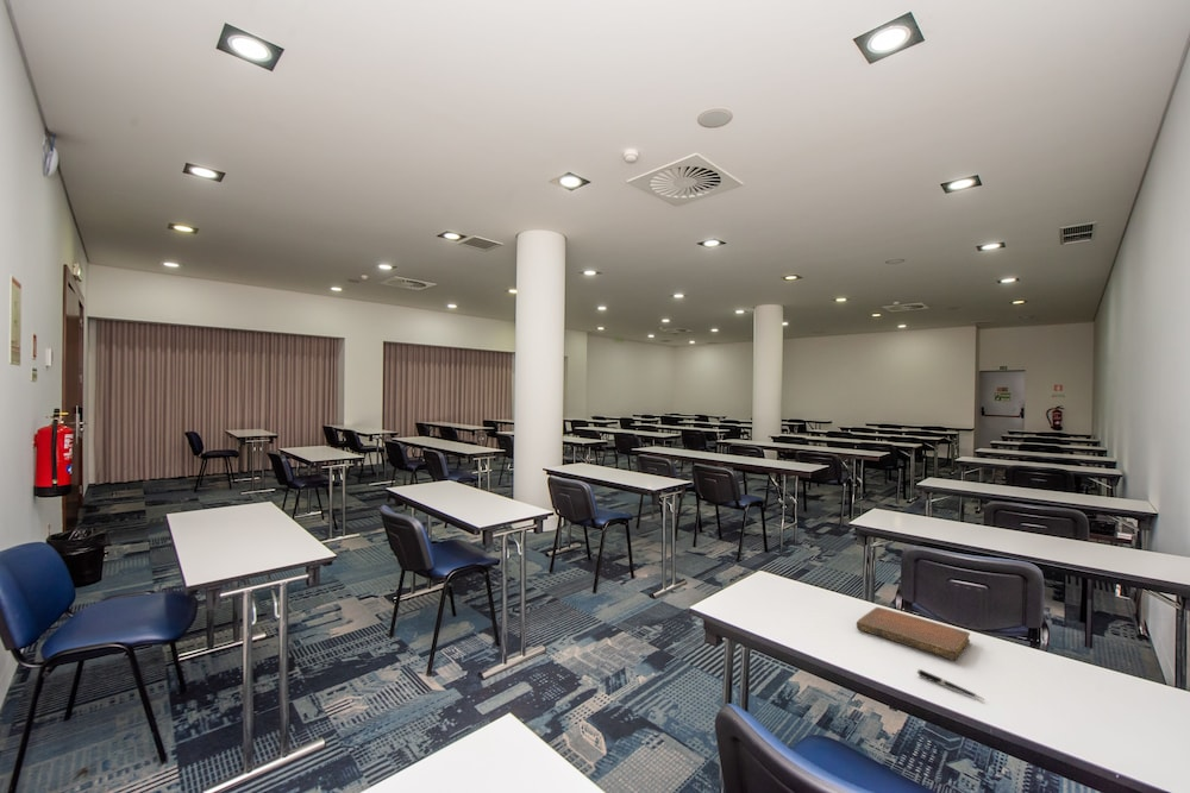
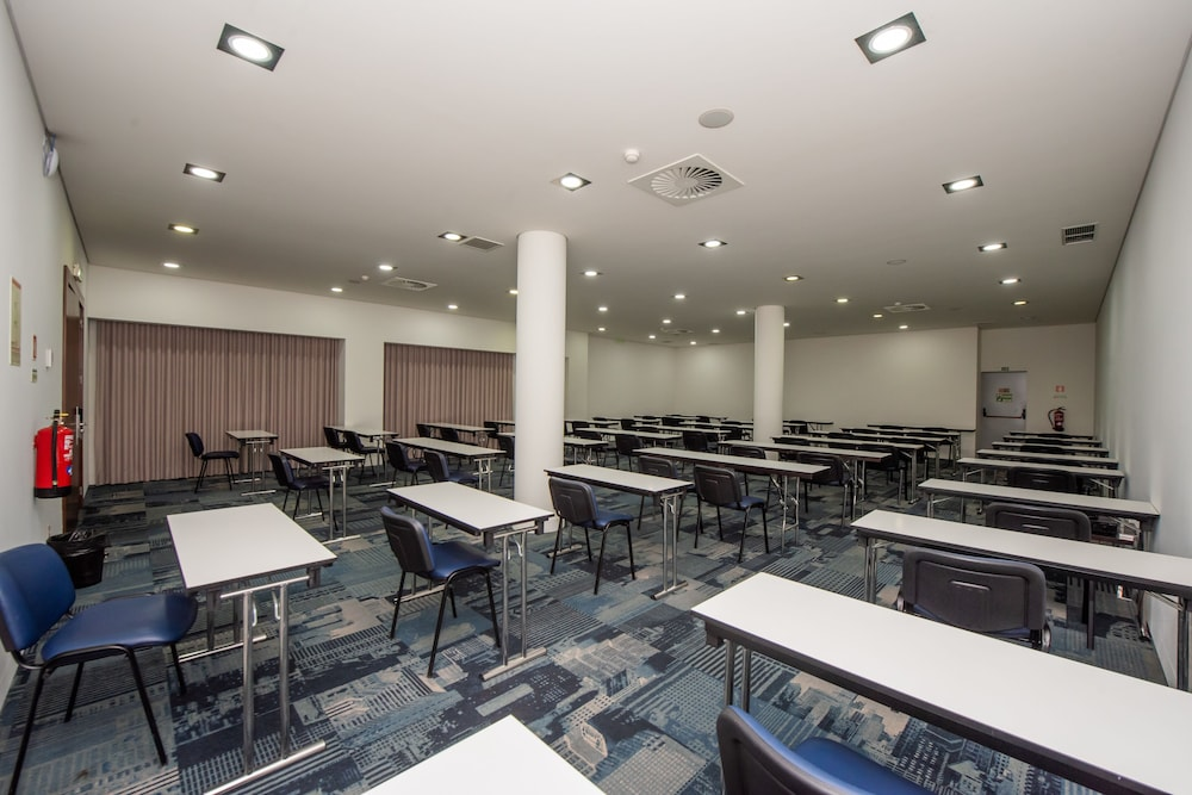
- pen [916,668,987,701]
- notebook [856,606,971,661]
